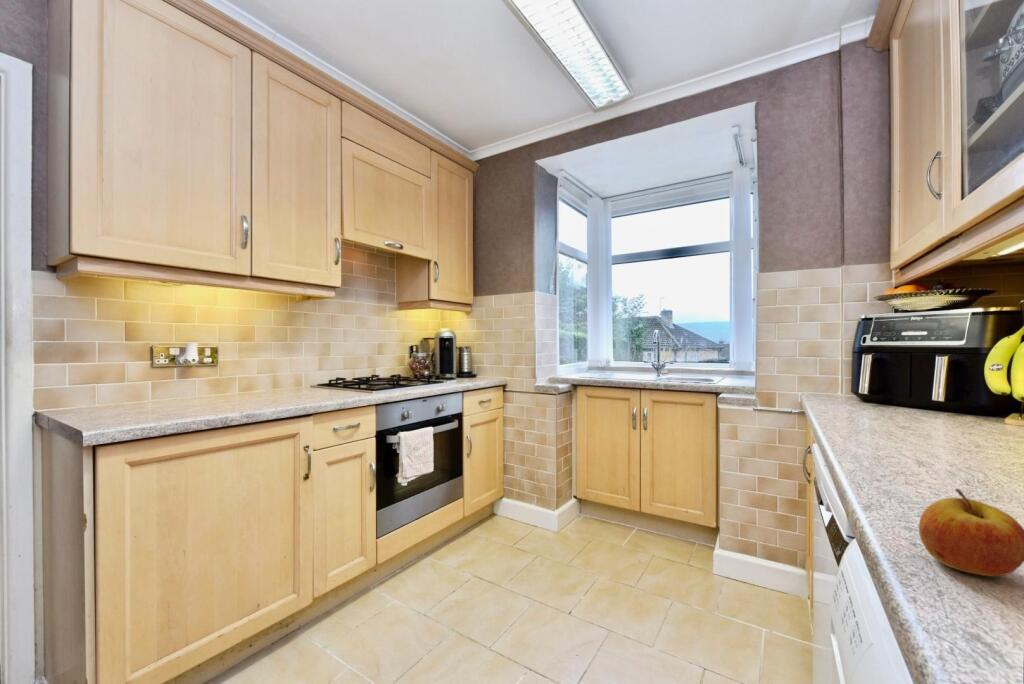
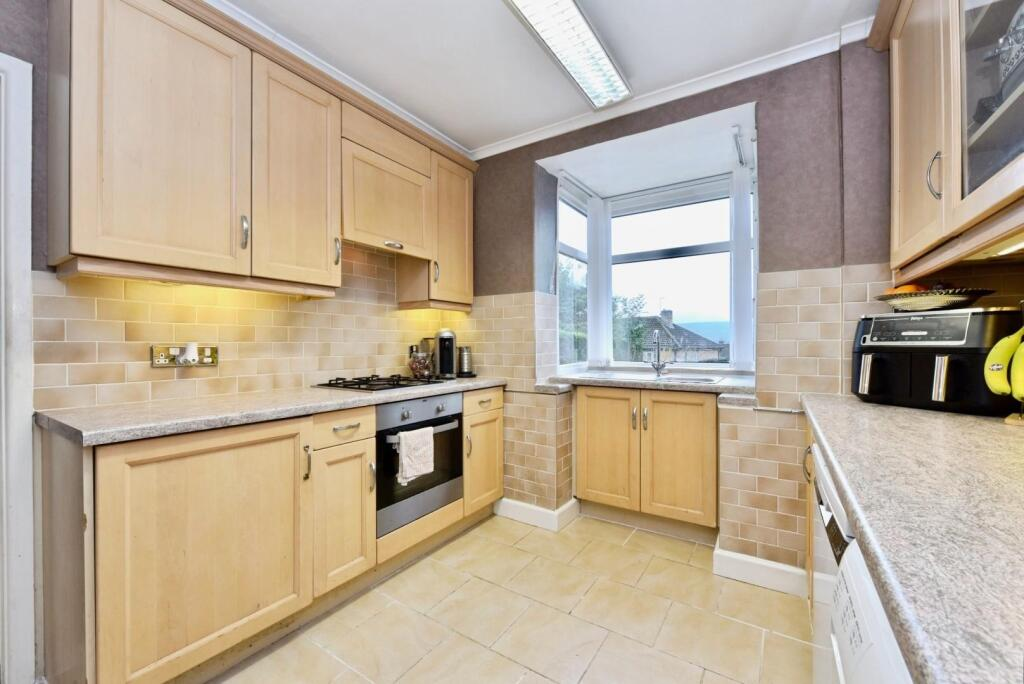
- apple [918,488,1024,577]
